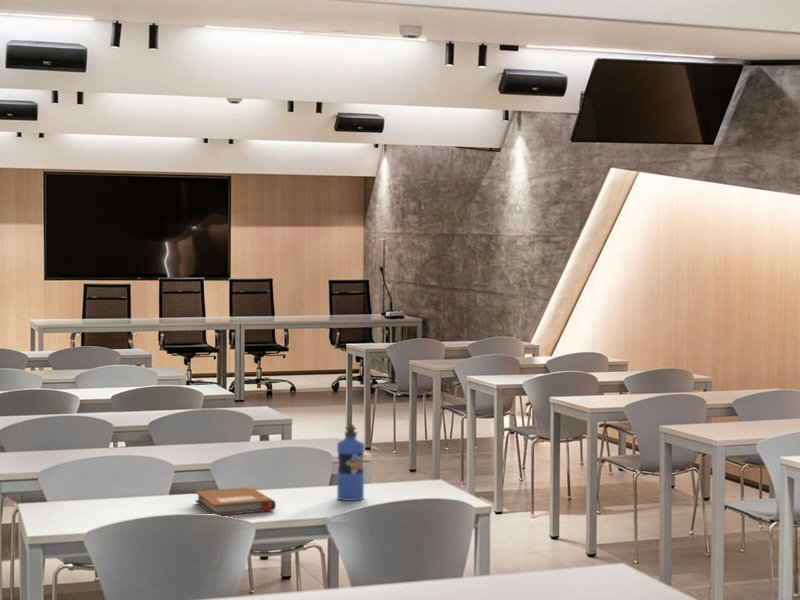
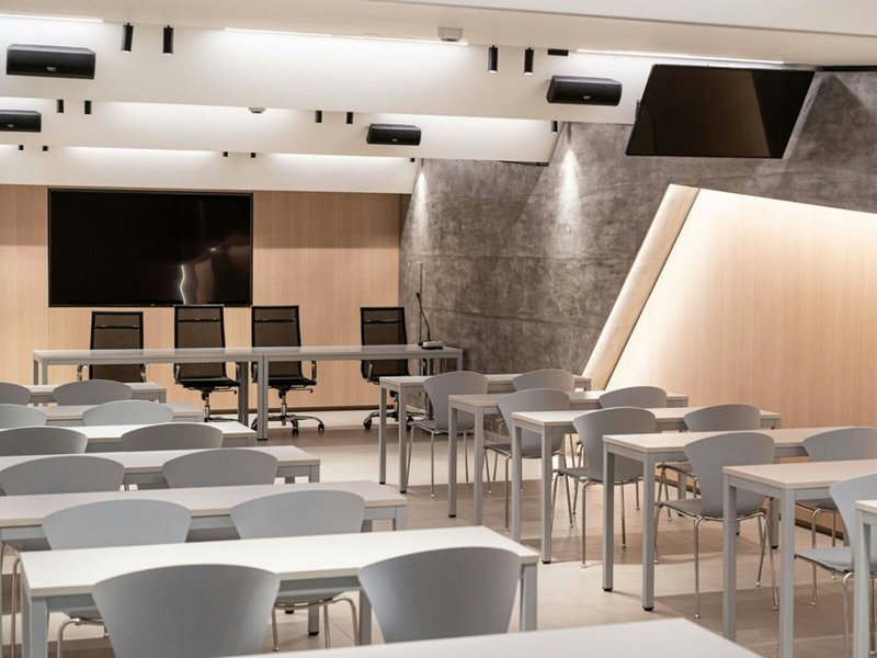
- notebook [194,486,277,516]
- water bottle [336,424,366,502]
